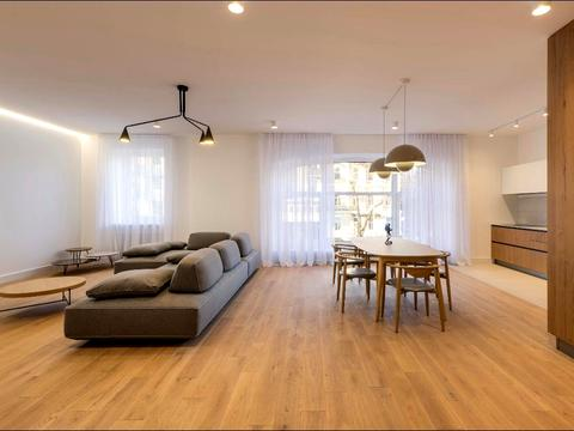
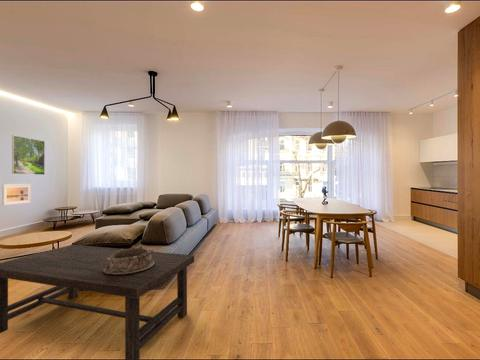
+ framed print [11,134,46,176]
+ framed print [1,183,32,206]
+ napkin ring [103,245,155,276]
+ coffee table [0,244,195,360]
